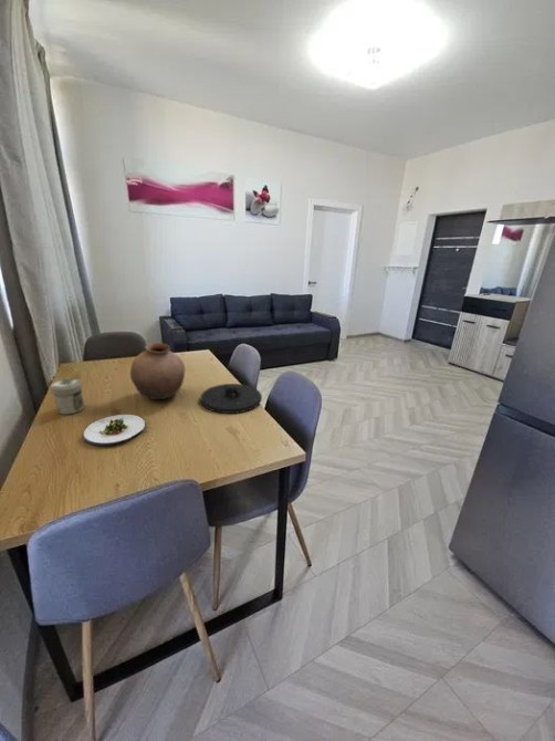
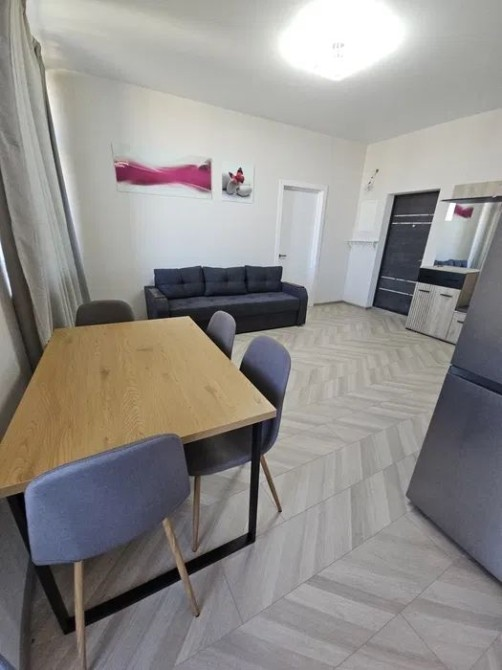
- salad plate [82,414,146,447]
- plate [199,383,263,415]
- pottery [129,342,186,400]
- jar [50,377,85,416]
